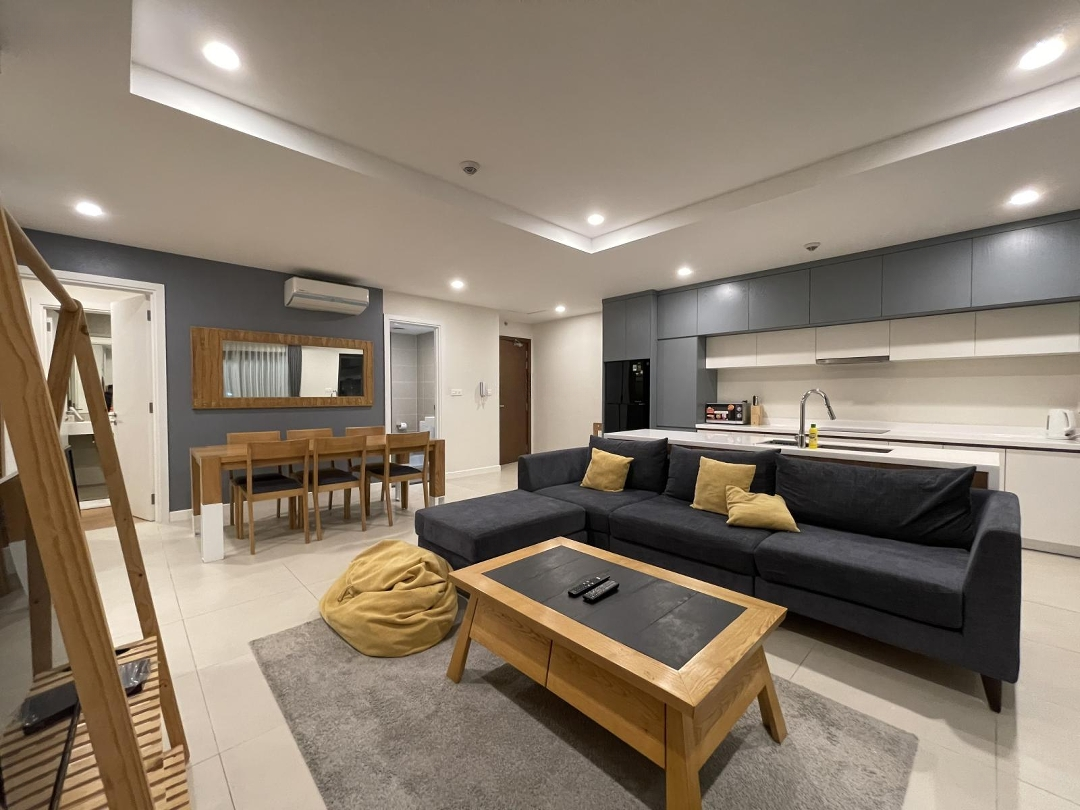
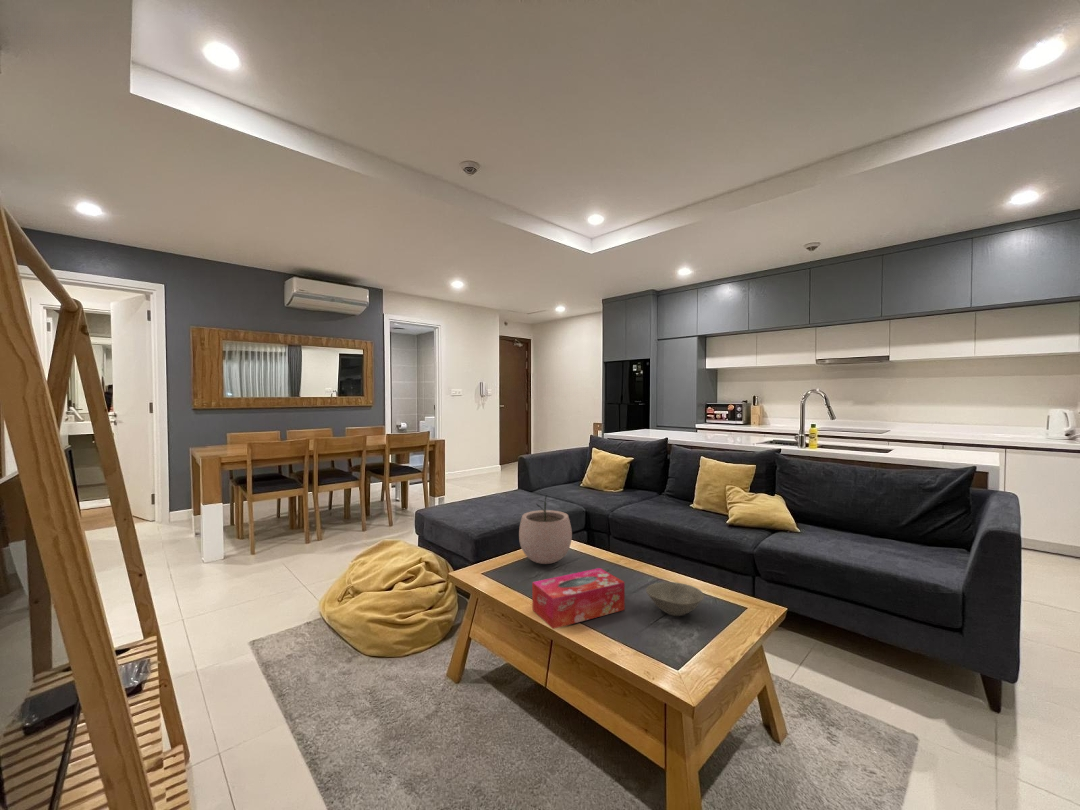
+ tissue box [531,567,626,630]
+ bowl [645,581,705,617]
+ plant pot [518,494,573,565]
